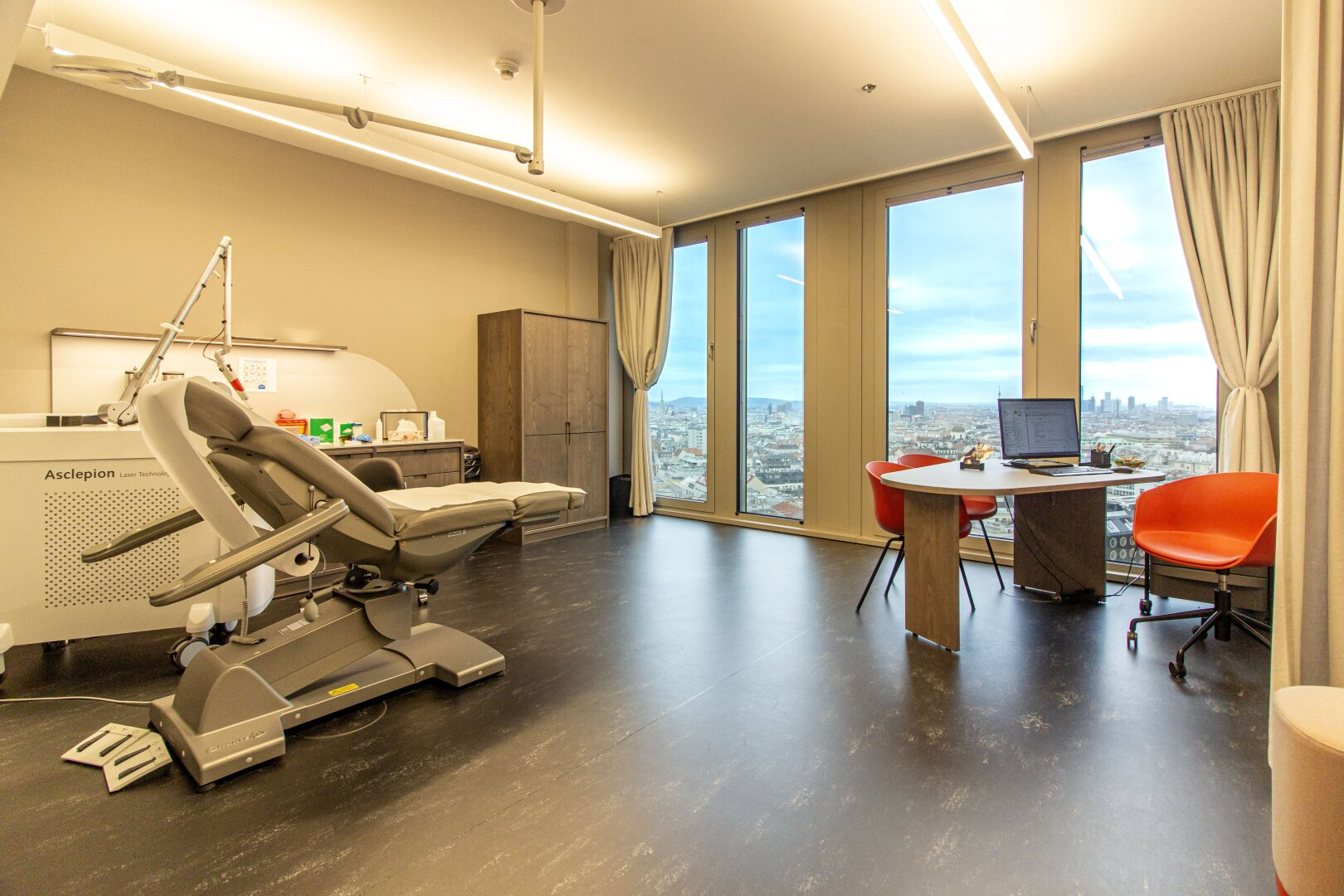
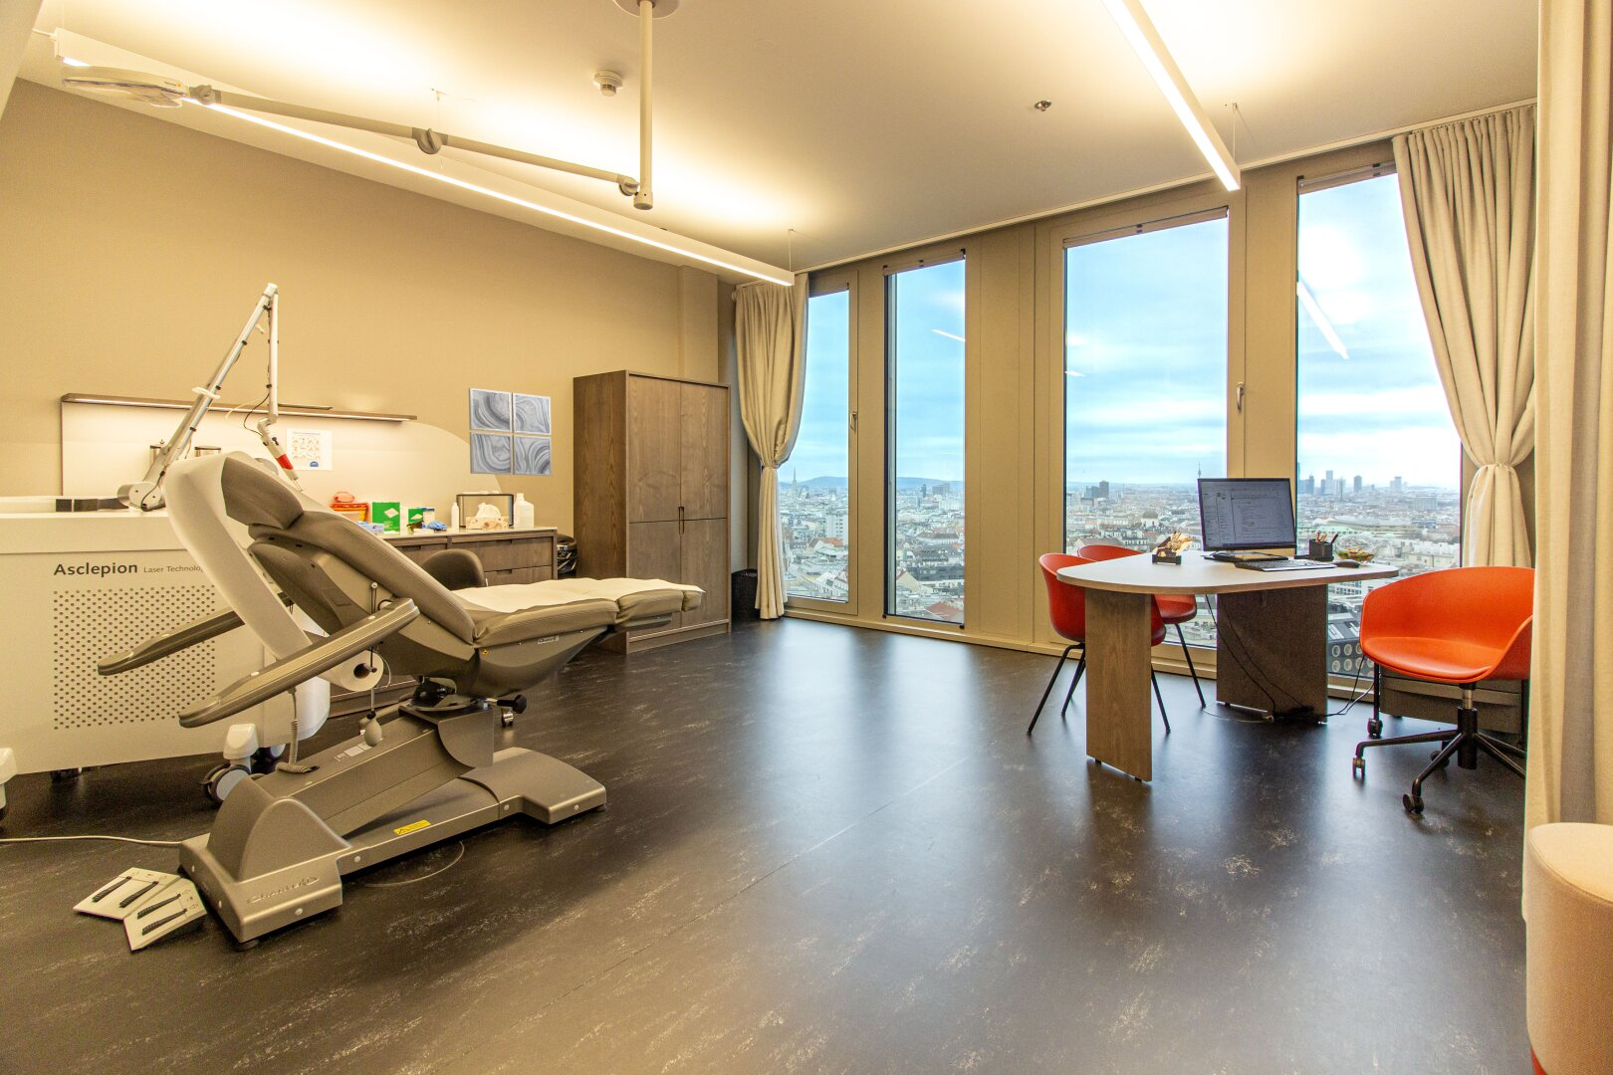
+ wall art [468,388,552,476]
